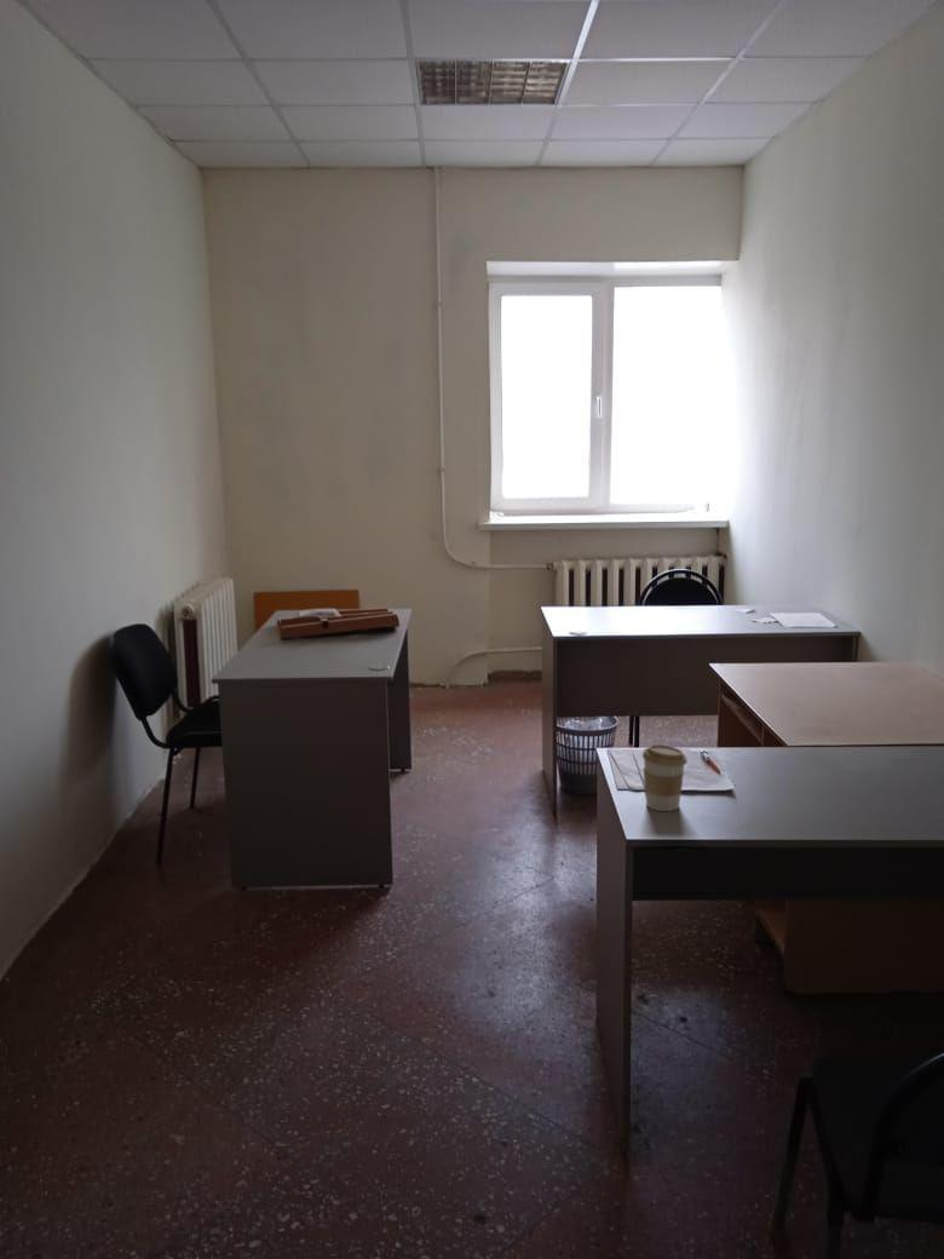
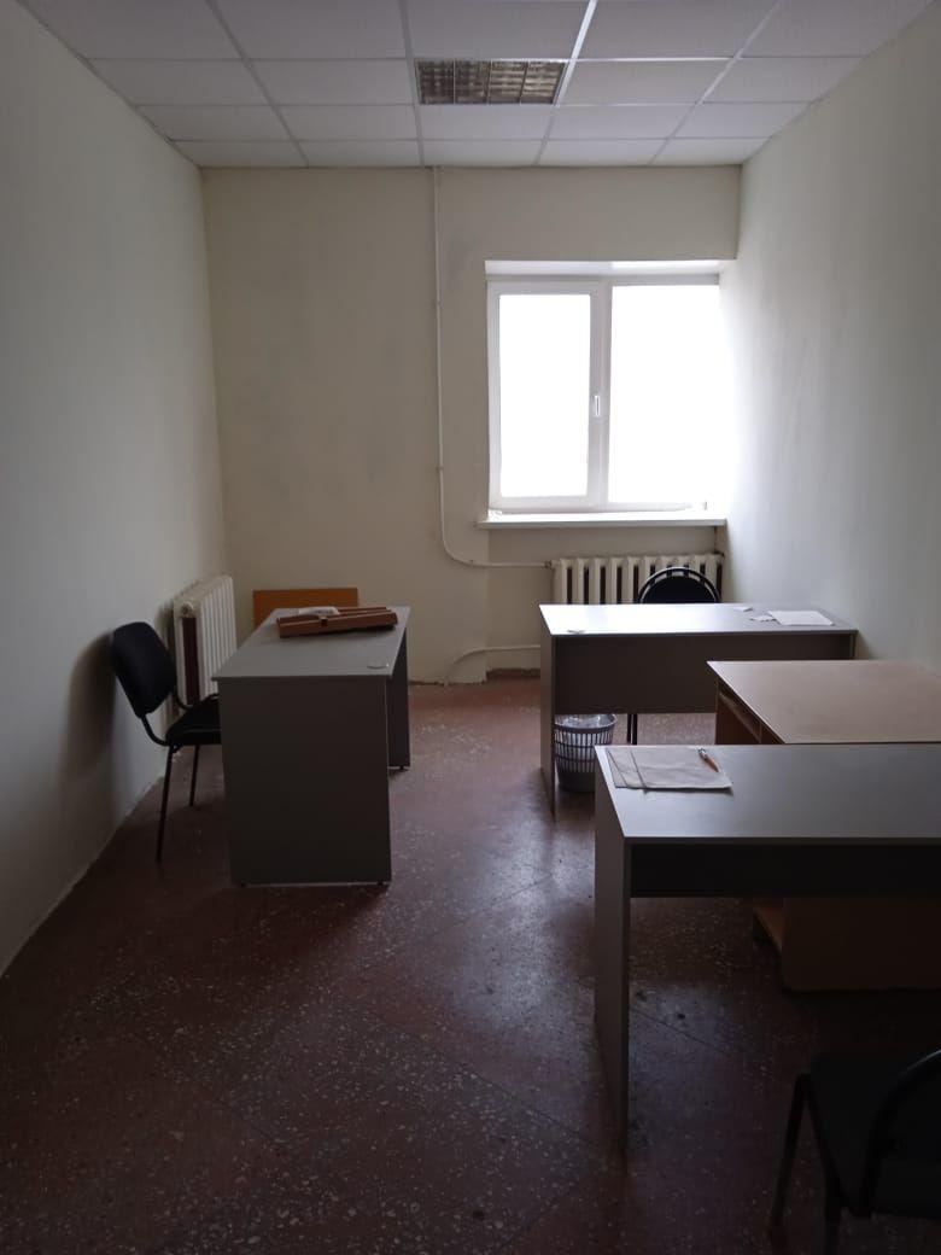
- coffee cup [641,743,687,812]
